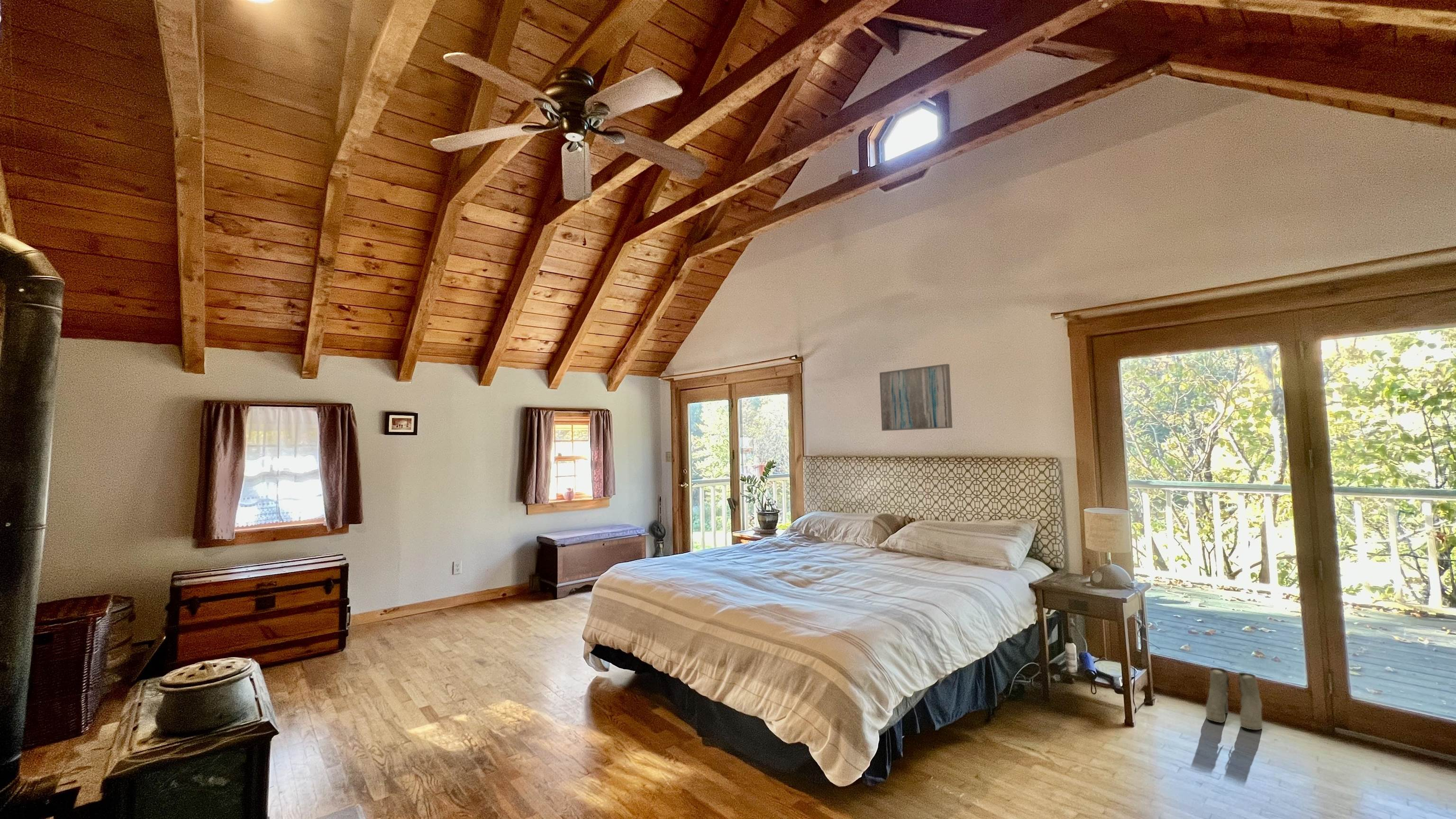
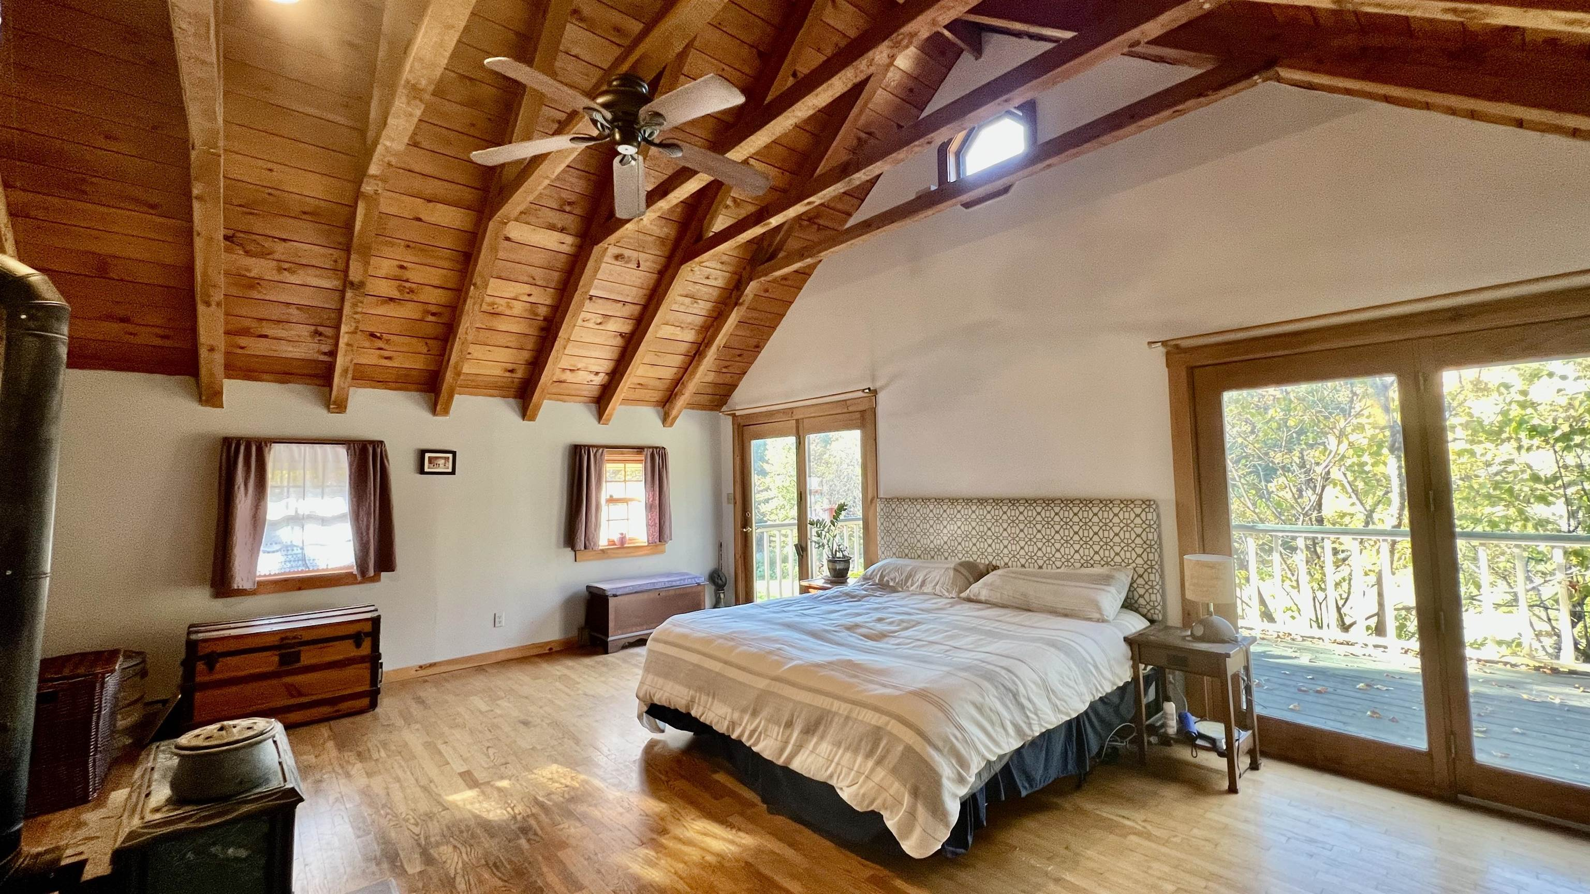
- wall art [879,364,953,431]
- boots [1205,667,1263,730]
